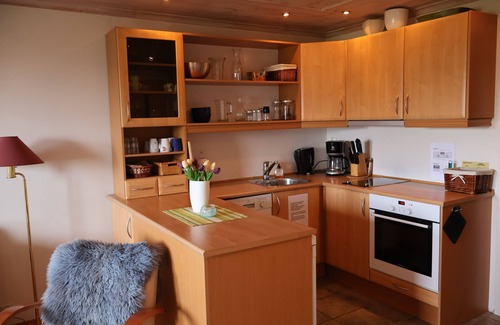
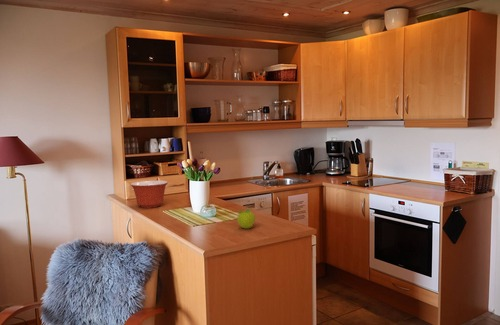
+ mixing bowl [129,180,169,209]
+ fruit [236,208,256,230]
